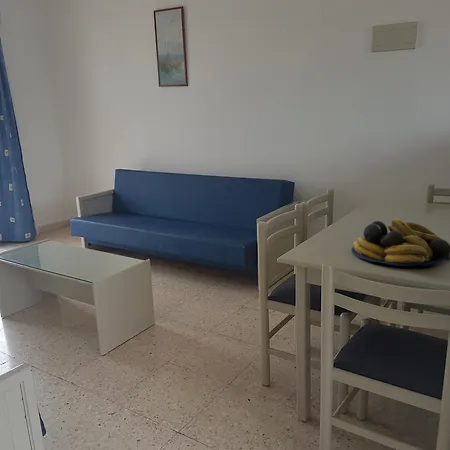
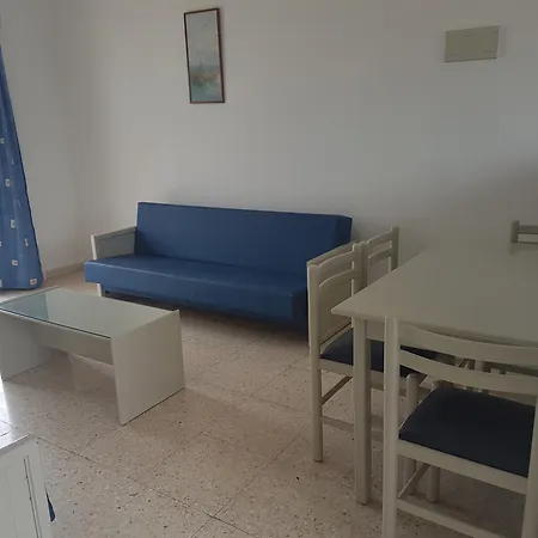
- fruit bowl [351,218,450,267]
